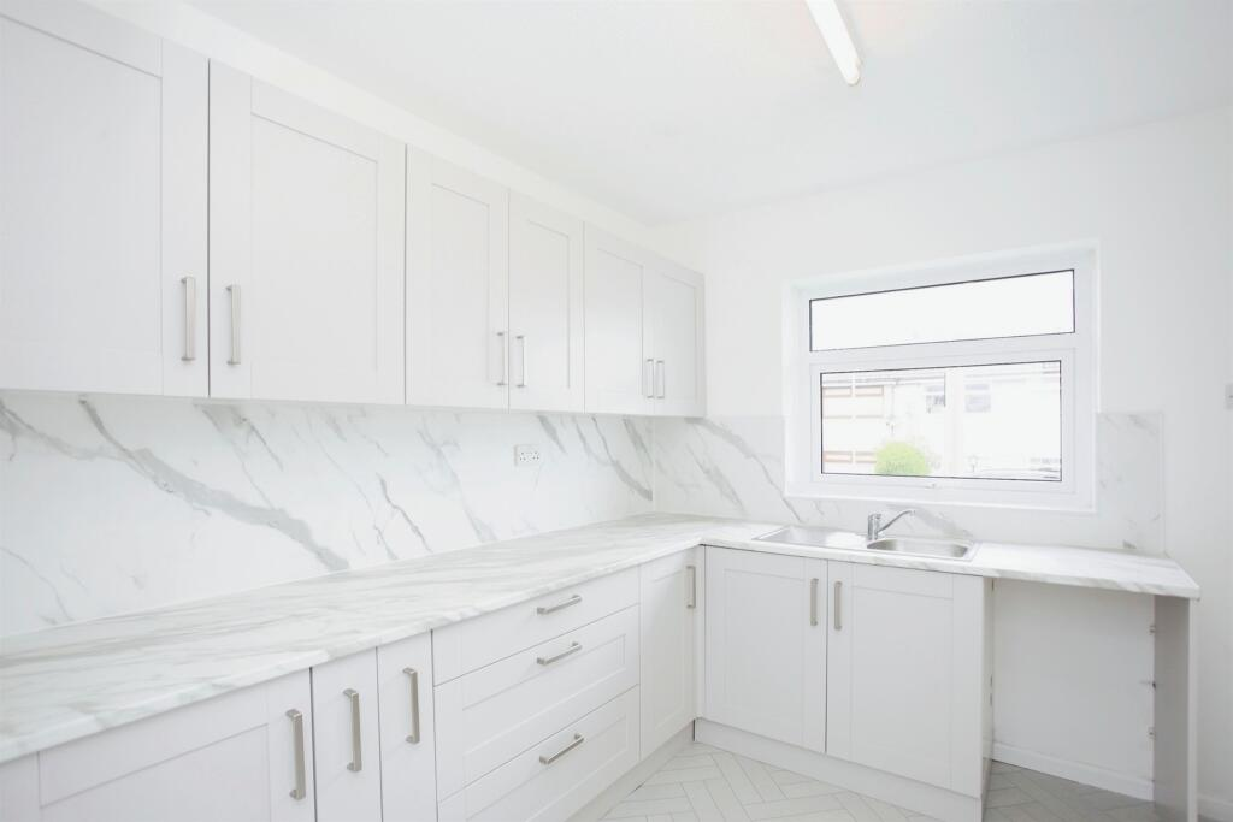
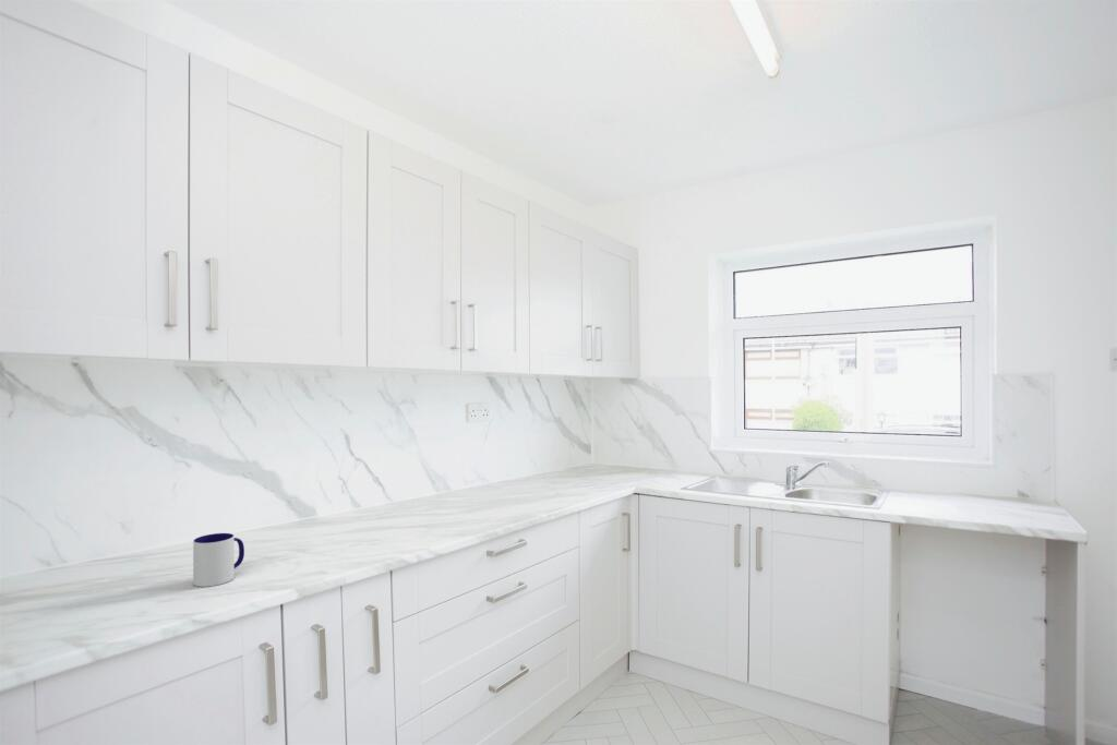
+ mug [192,532,245,588]
